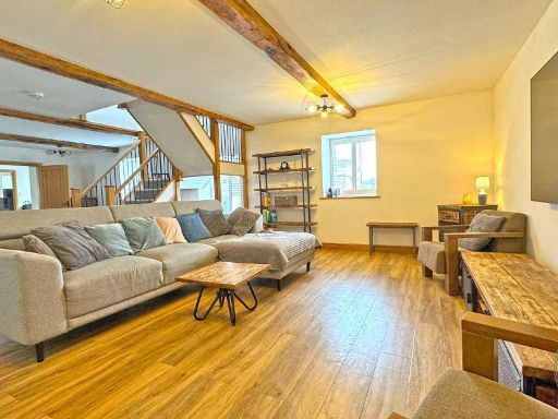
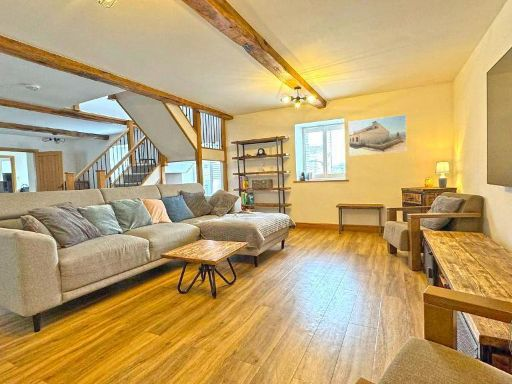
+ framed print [348,114,407,157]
